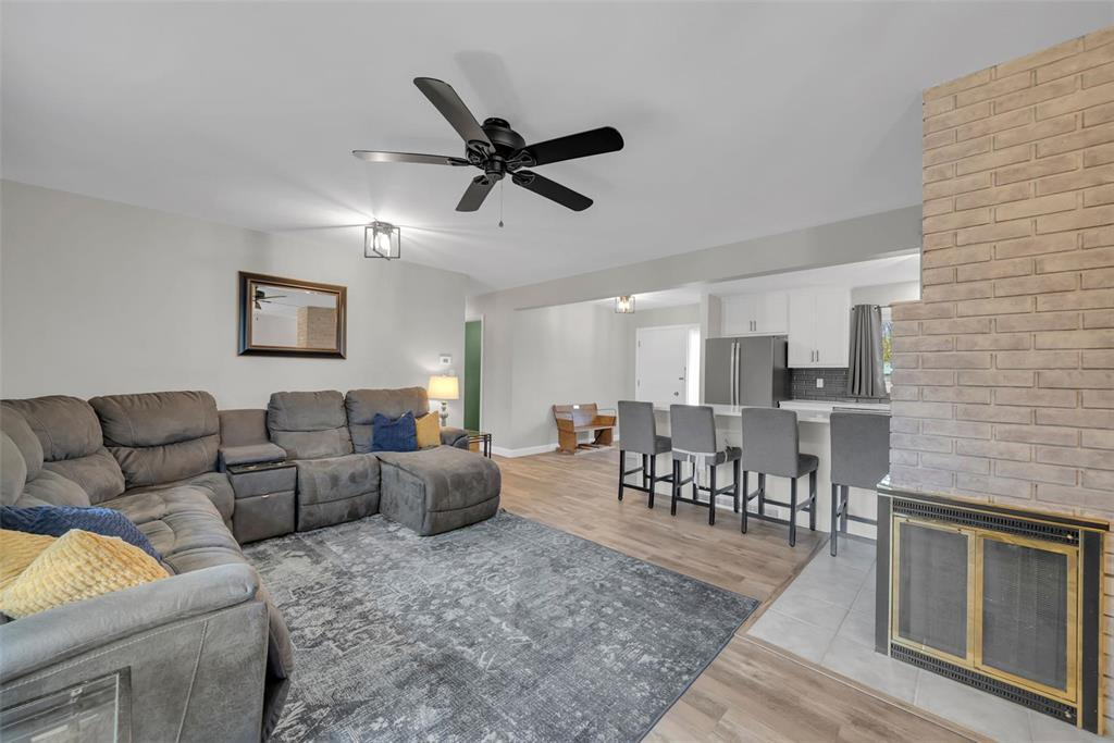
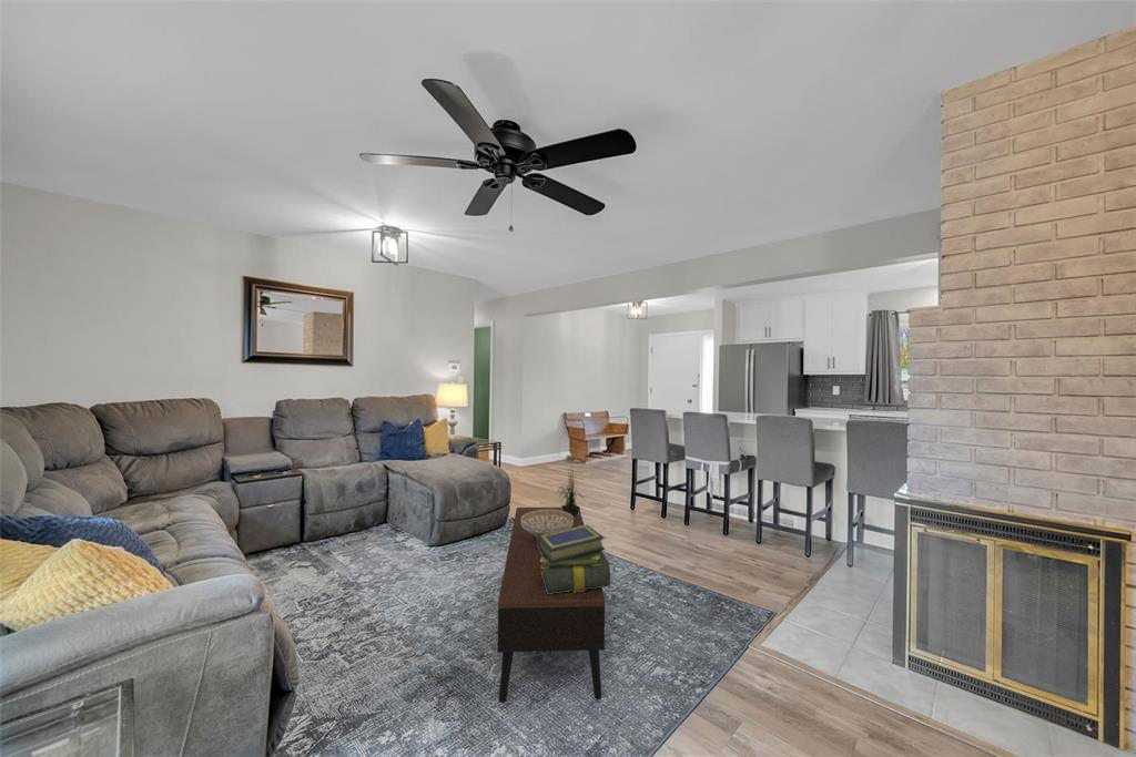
+ coffee table [497,507,606,704]
+ potted plant [555,461,587,519]
+ decorative bowl [521,510,574,536]
+ stack of books [537,524,611,594]
